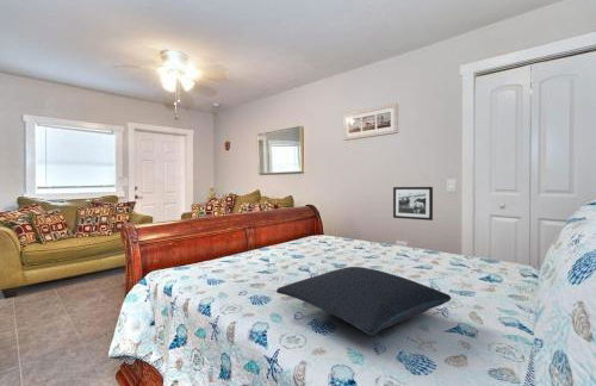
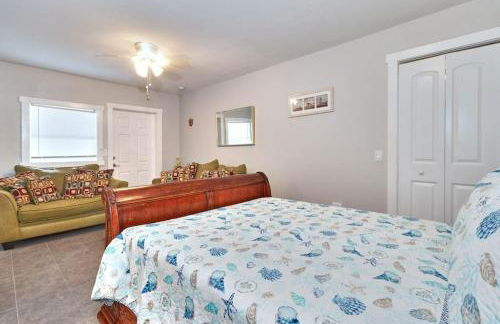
- pillow [275,266,452,336]
- picture frame [392,186,434,222]
